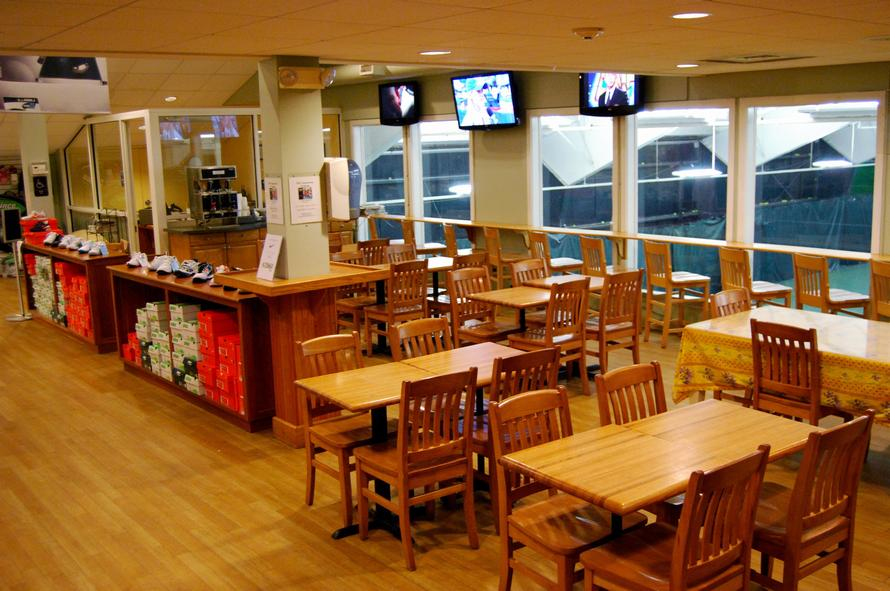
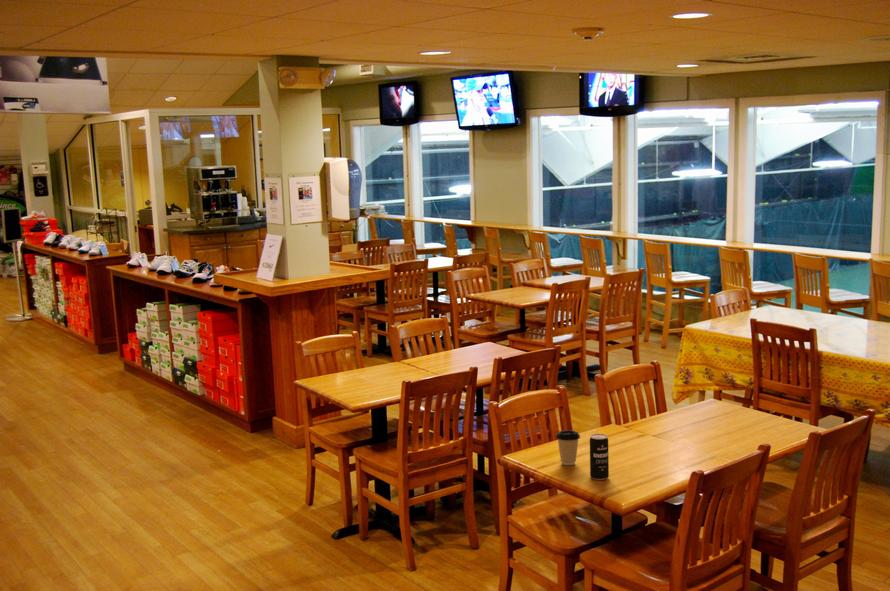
+ beverage can [589,433,610,481]
+ coffee cup [555,429,581,466]
